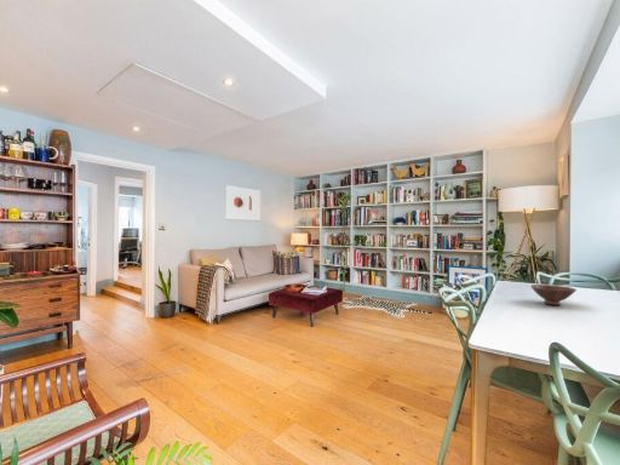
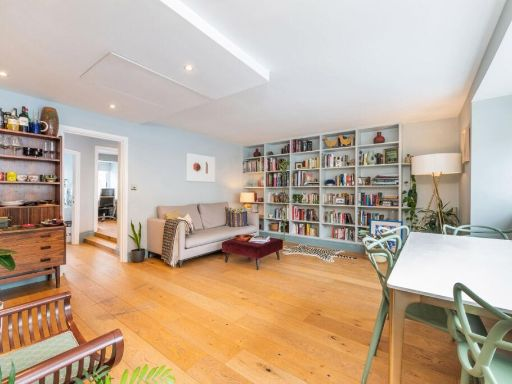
- bowl [529,283,578,306]
